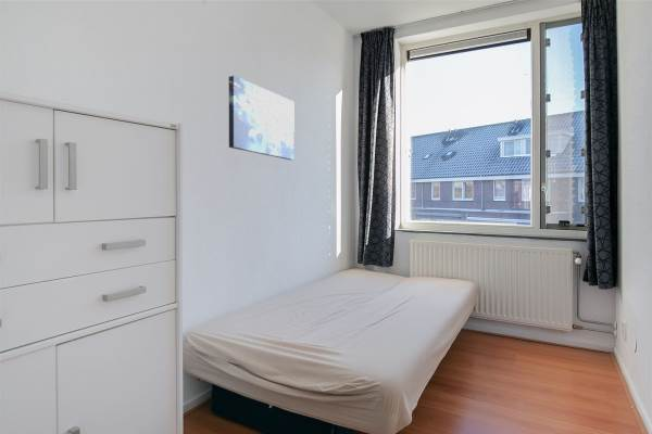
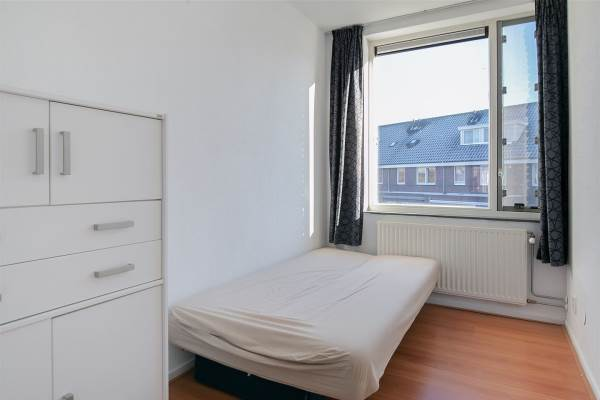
- wall art [228,75,296,161]
